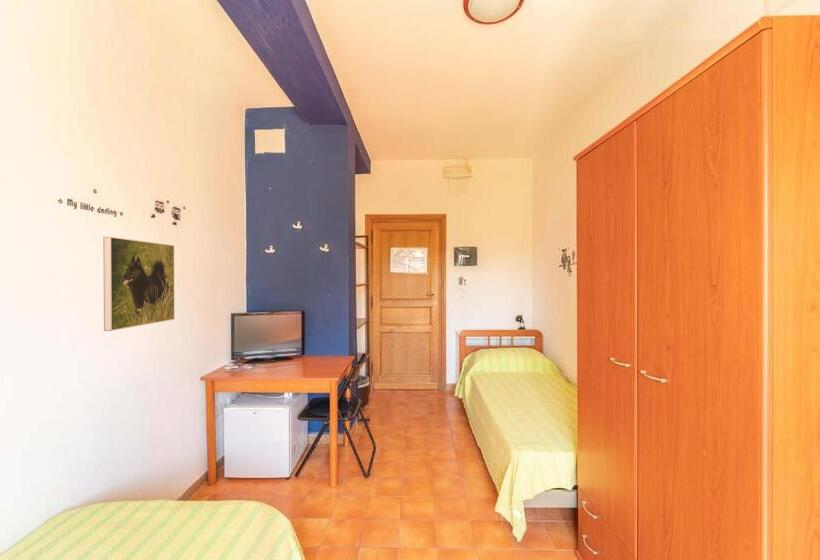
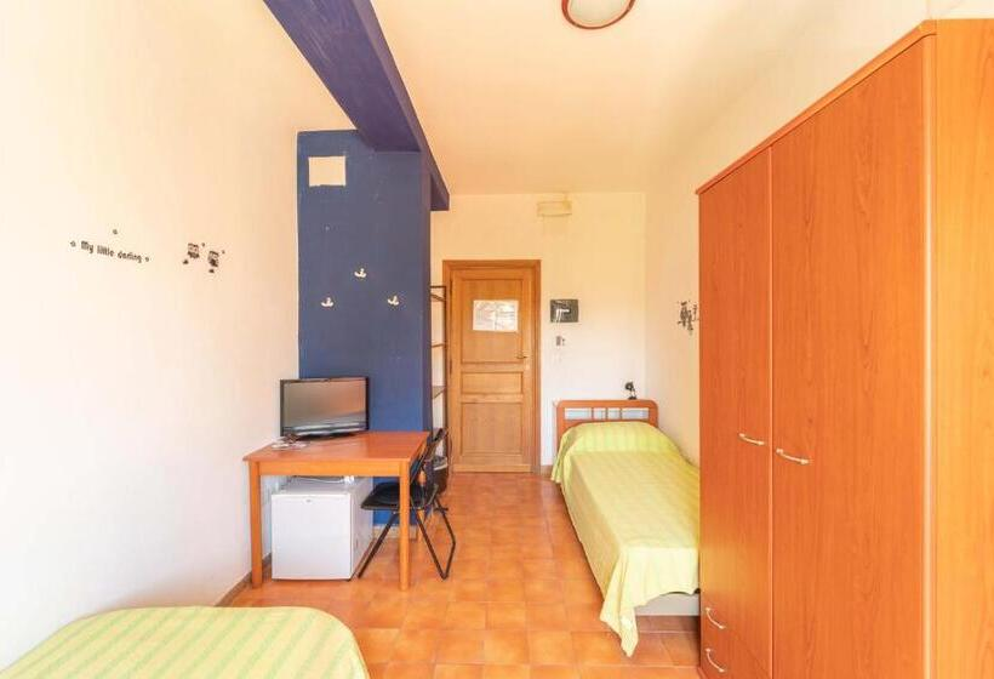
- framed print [102,236,176,332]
